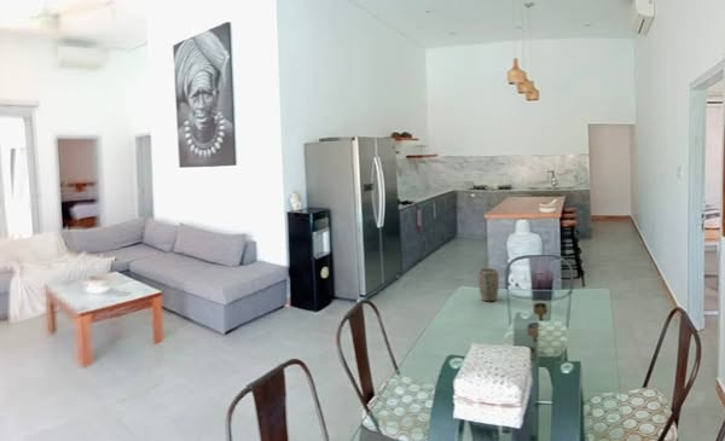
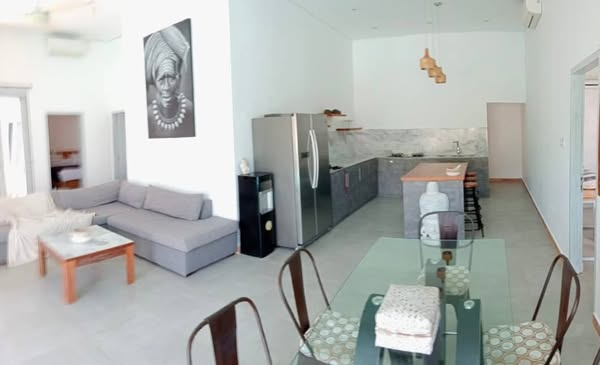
- plant pot [477,267,500,302]
